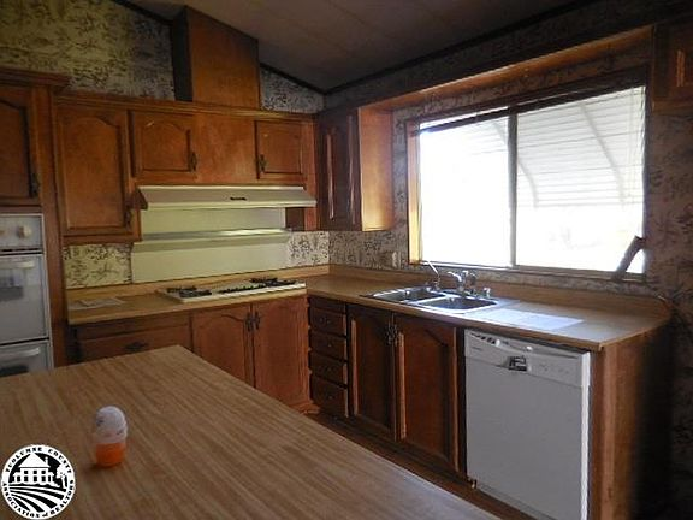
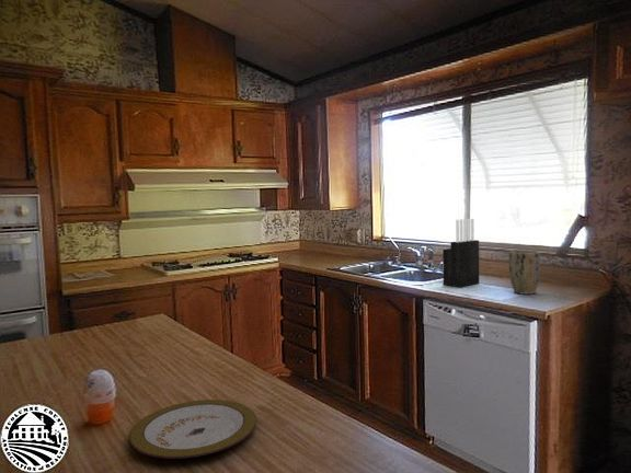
+ plant pot [508,250,541,296]
+ plate [128,399,257,460]
+ knife block [441,218,480,288]
